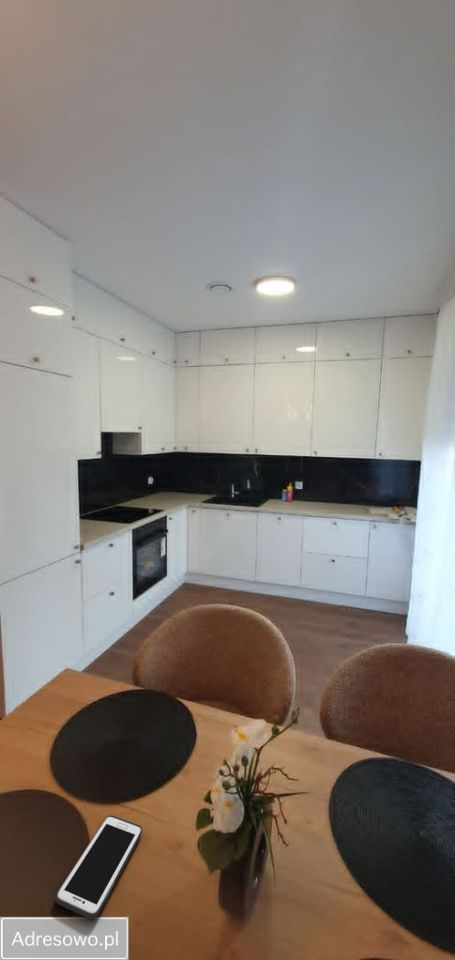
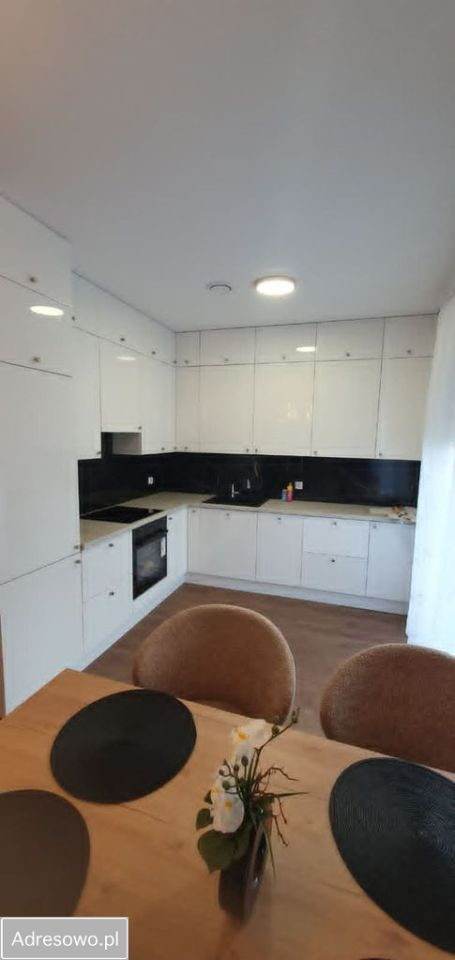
- cell phone [55,814,143,920]
